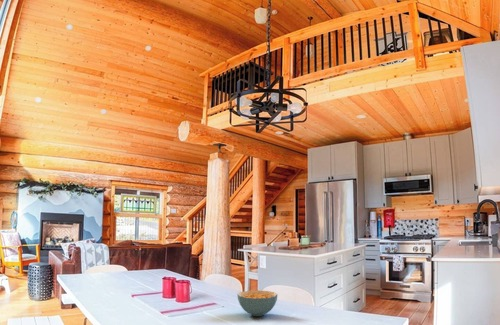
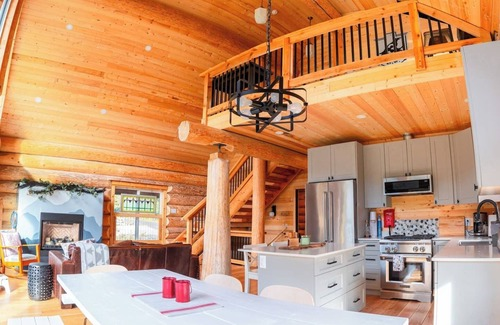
- cereal bowl [237,289,279,317]
